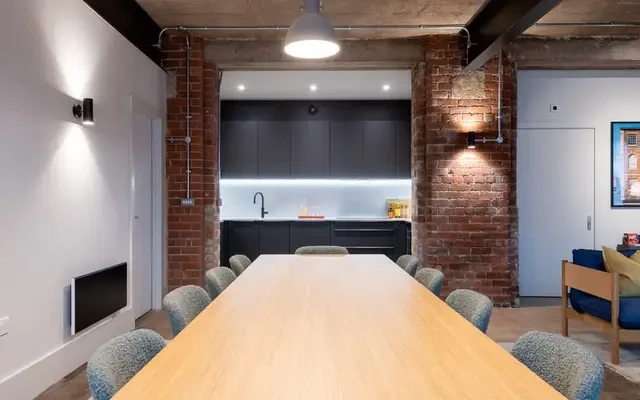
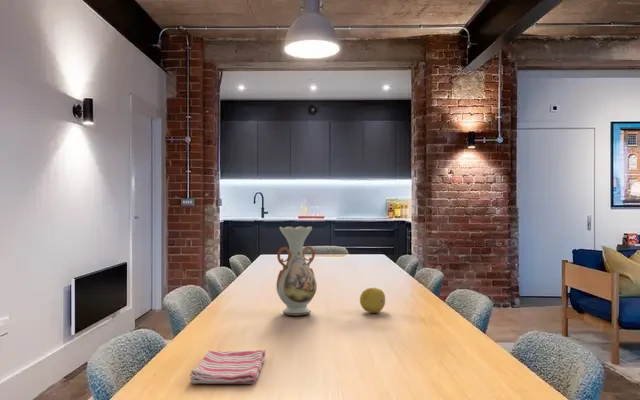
+ dish towel [189,349,267,385]
+ vase [275,225,318,316]
+ fruit [359,287,386,314]
